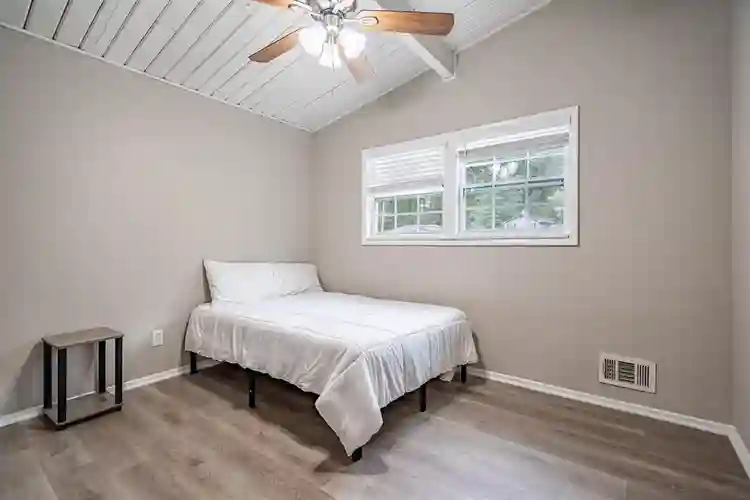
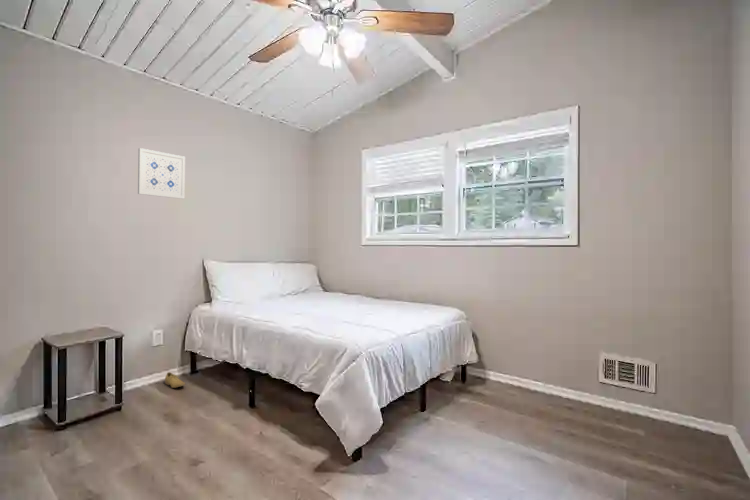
+ shoe [164,371,186,389]
+ wall art [137,147,186,200]
